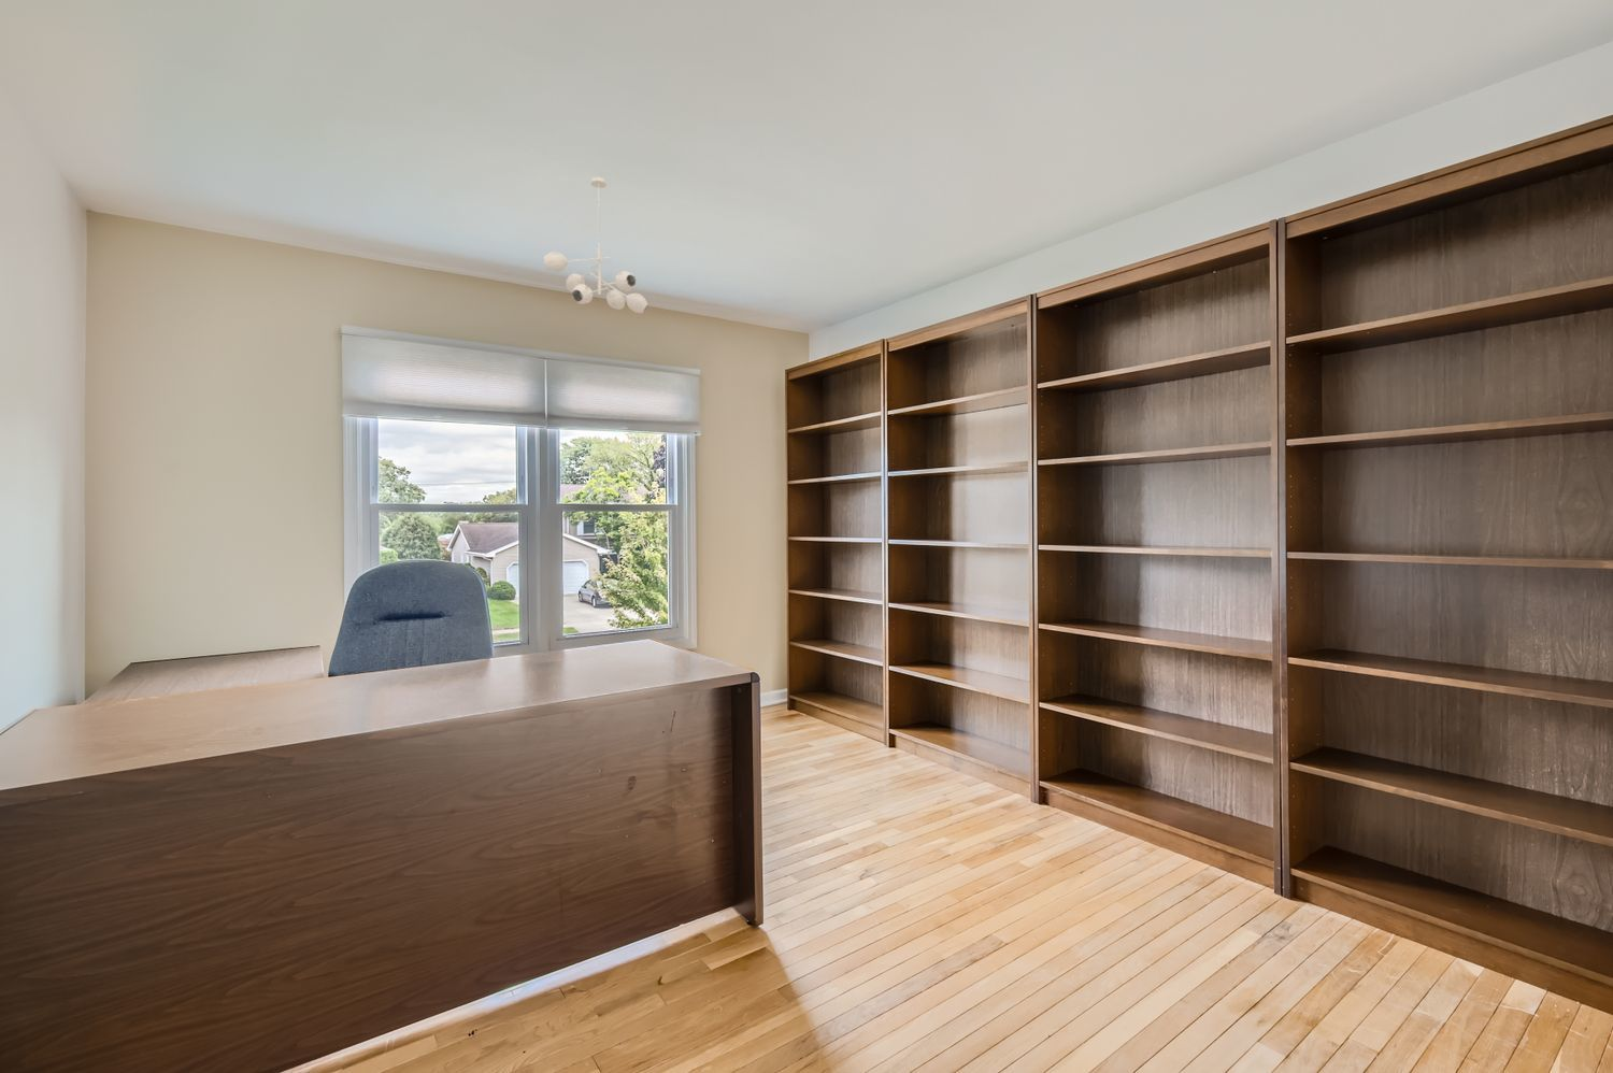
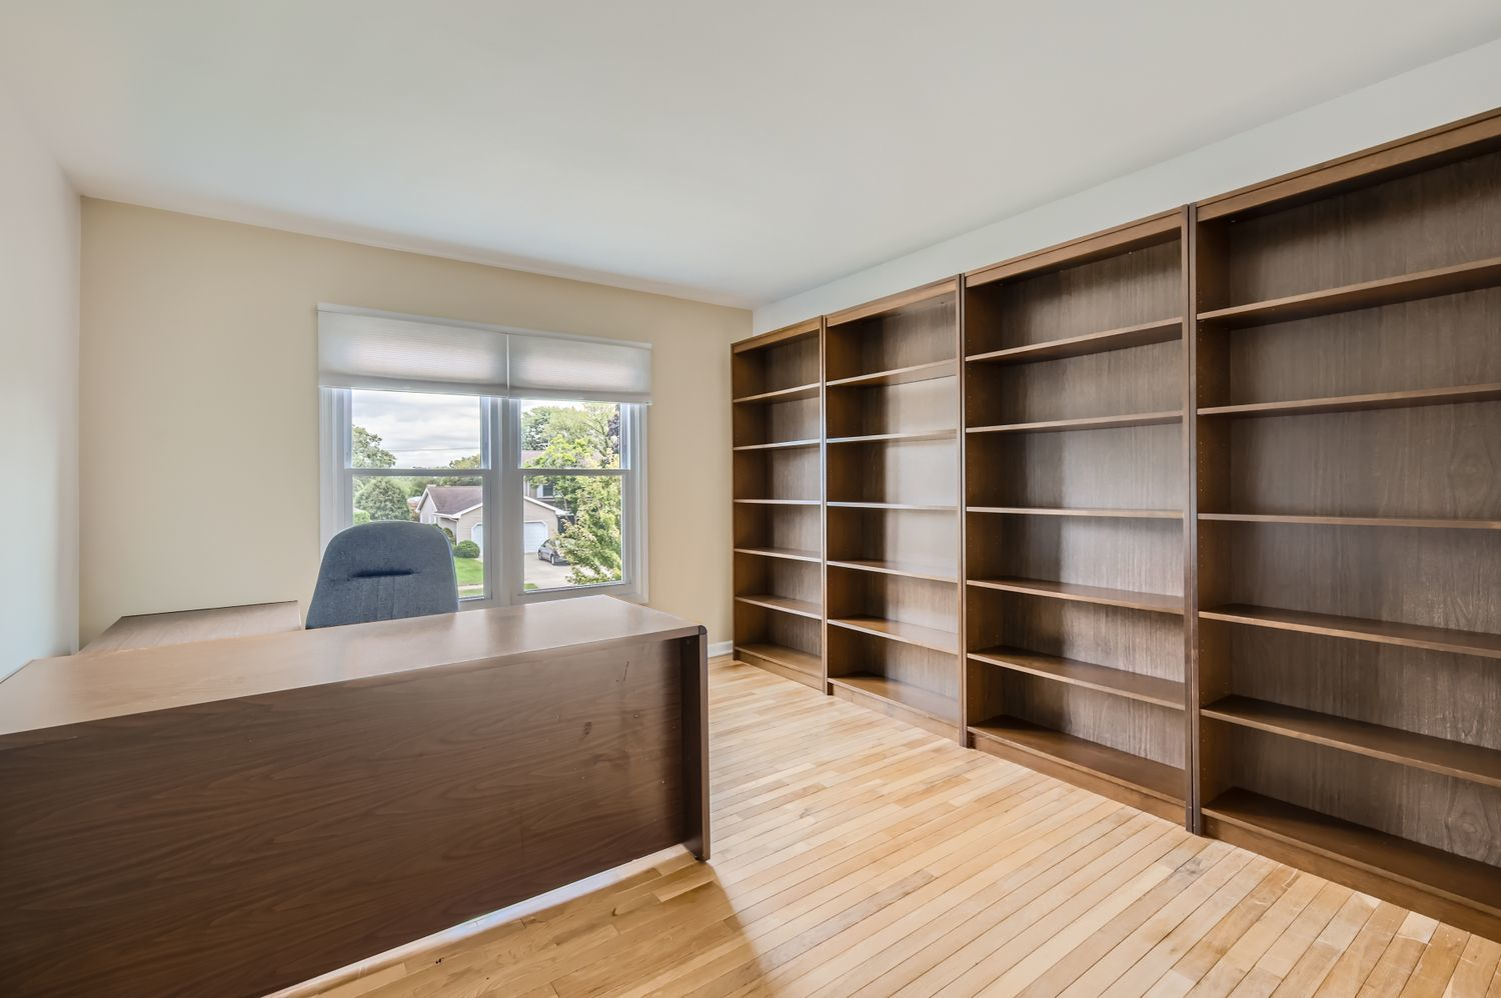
- ceiling light fixture [542,176,649,314]
